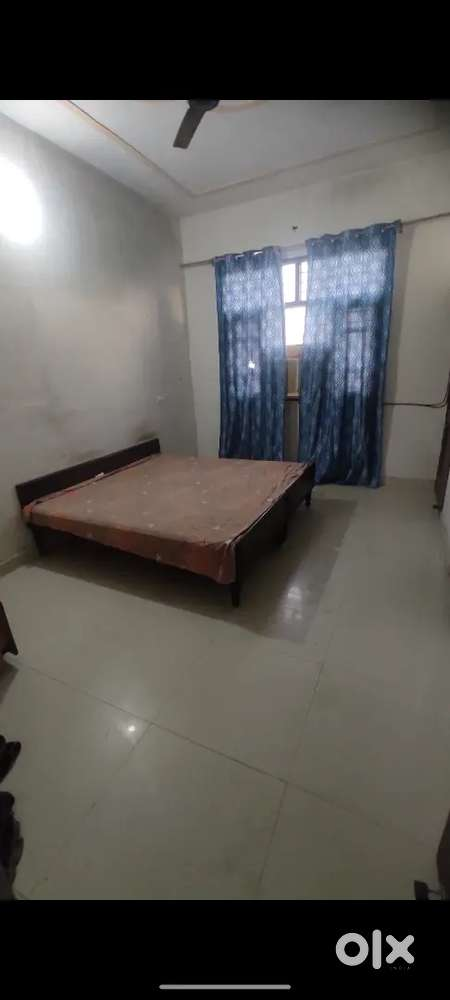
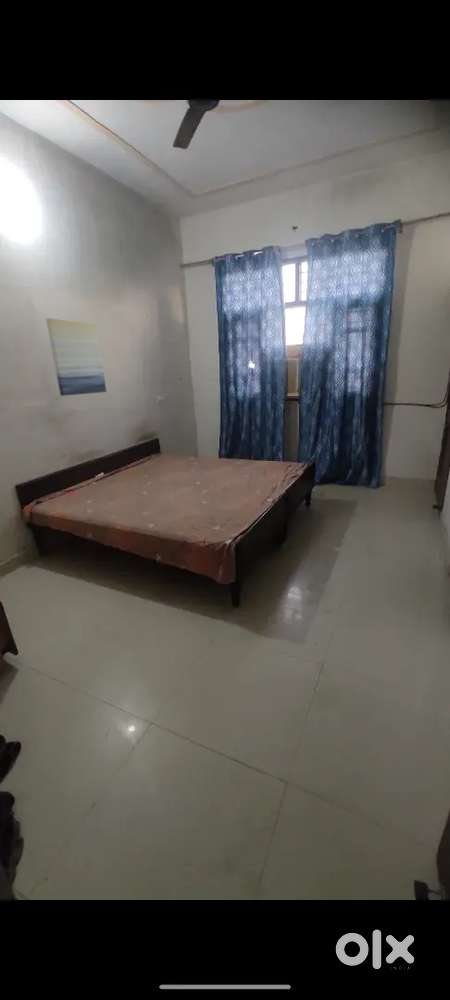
+ wall art [45,317,107,397]
